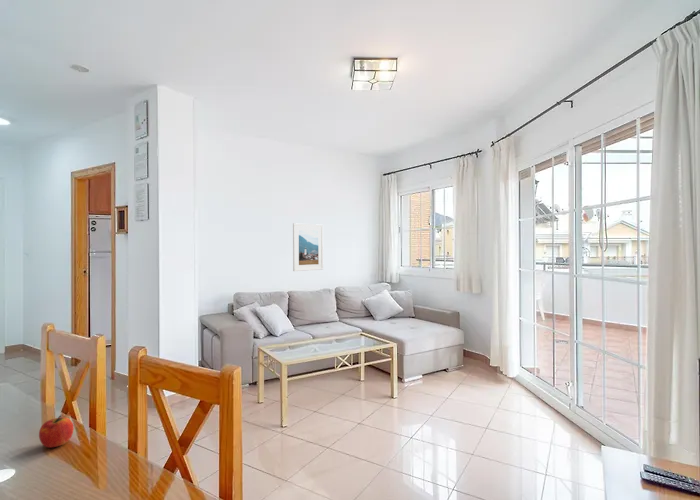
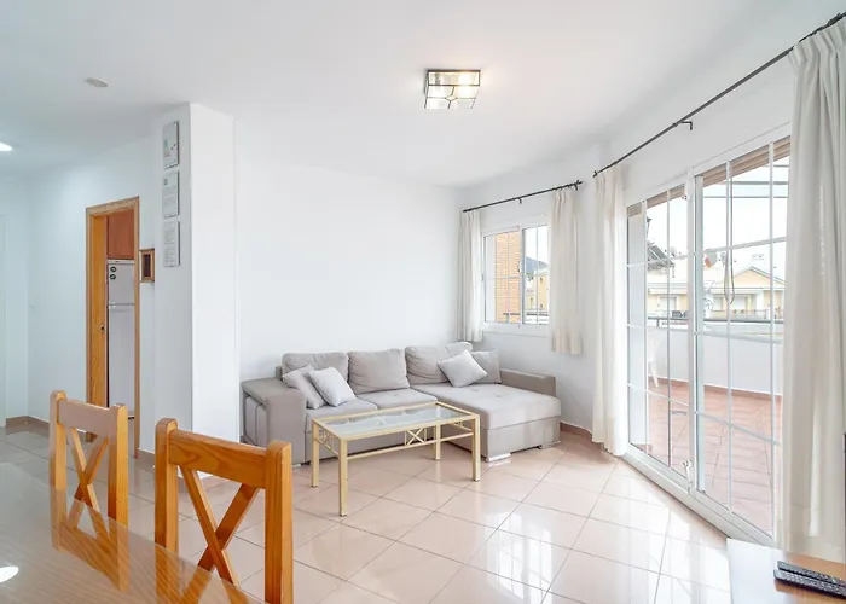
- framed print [292,222,324,272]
- fruit [38,415,75,449]
